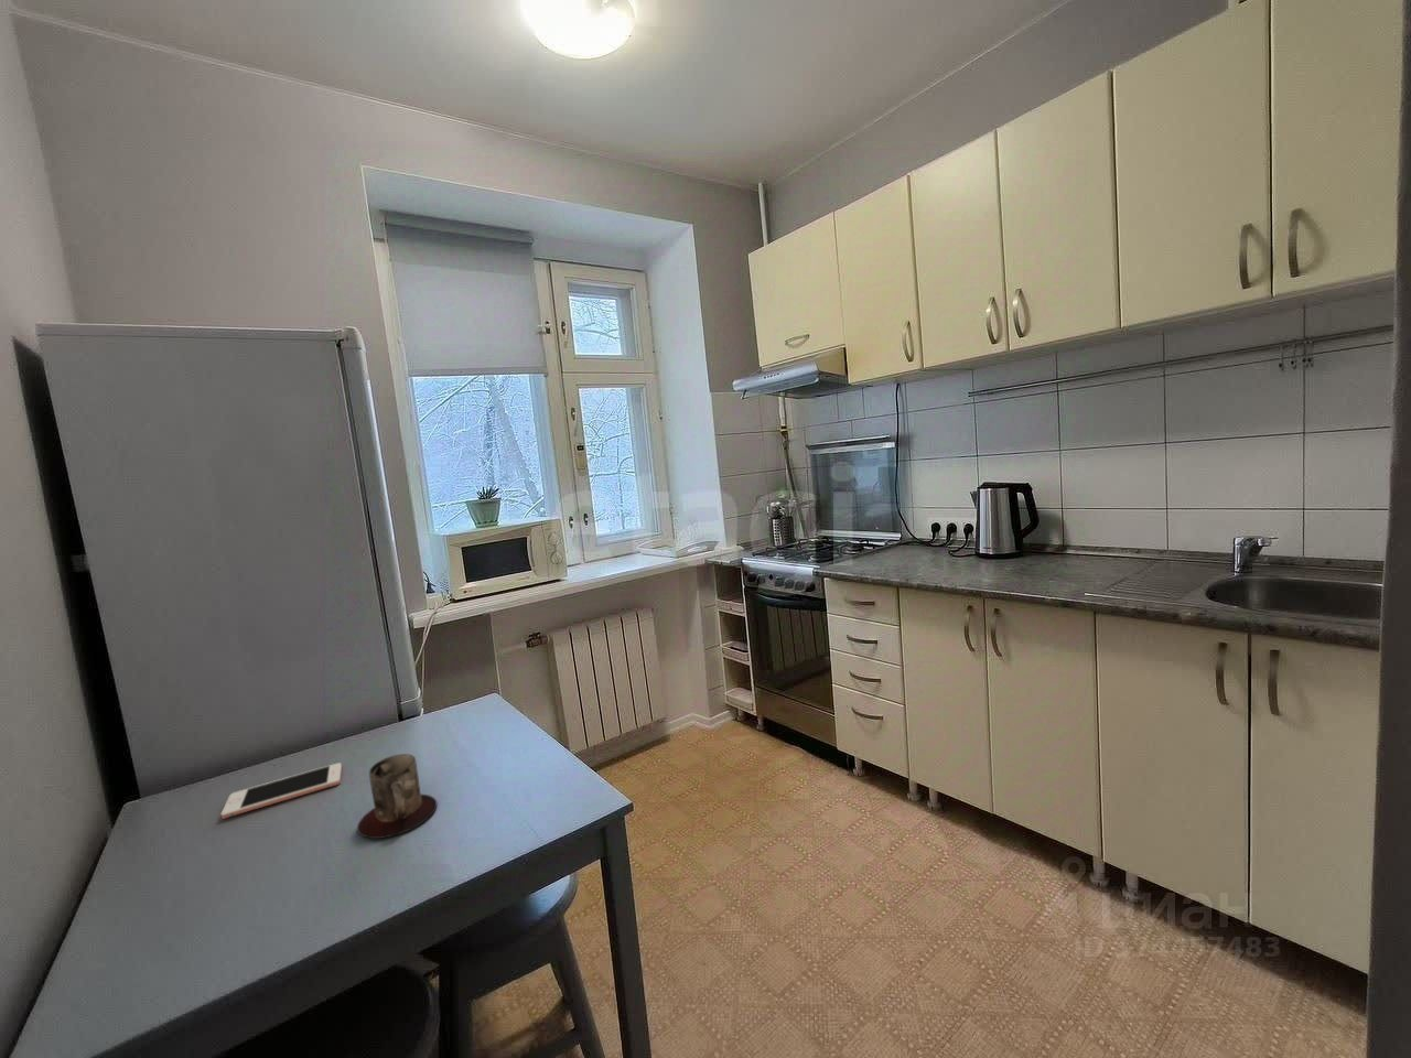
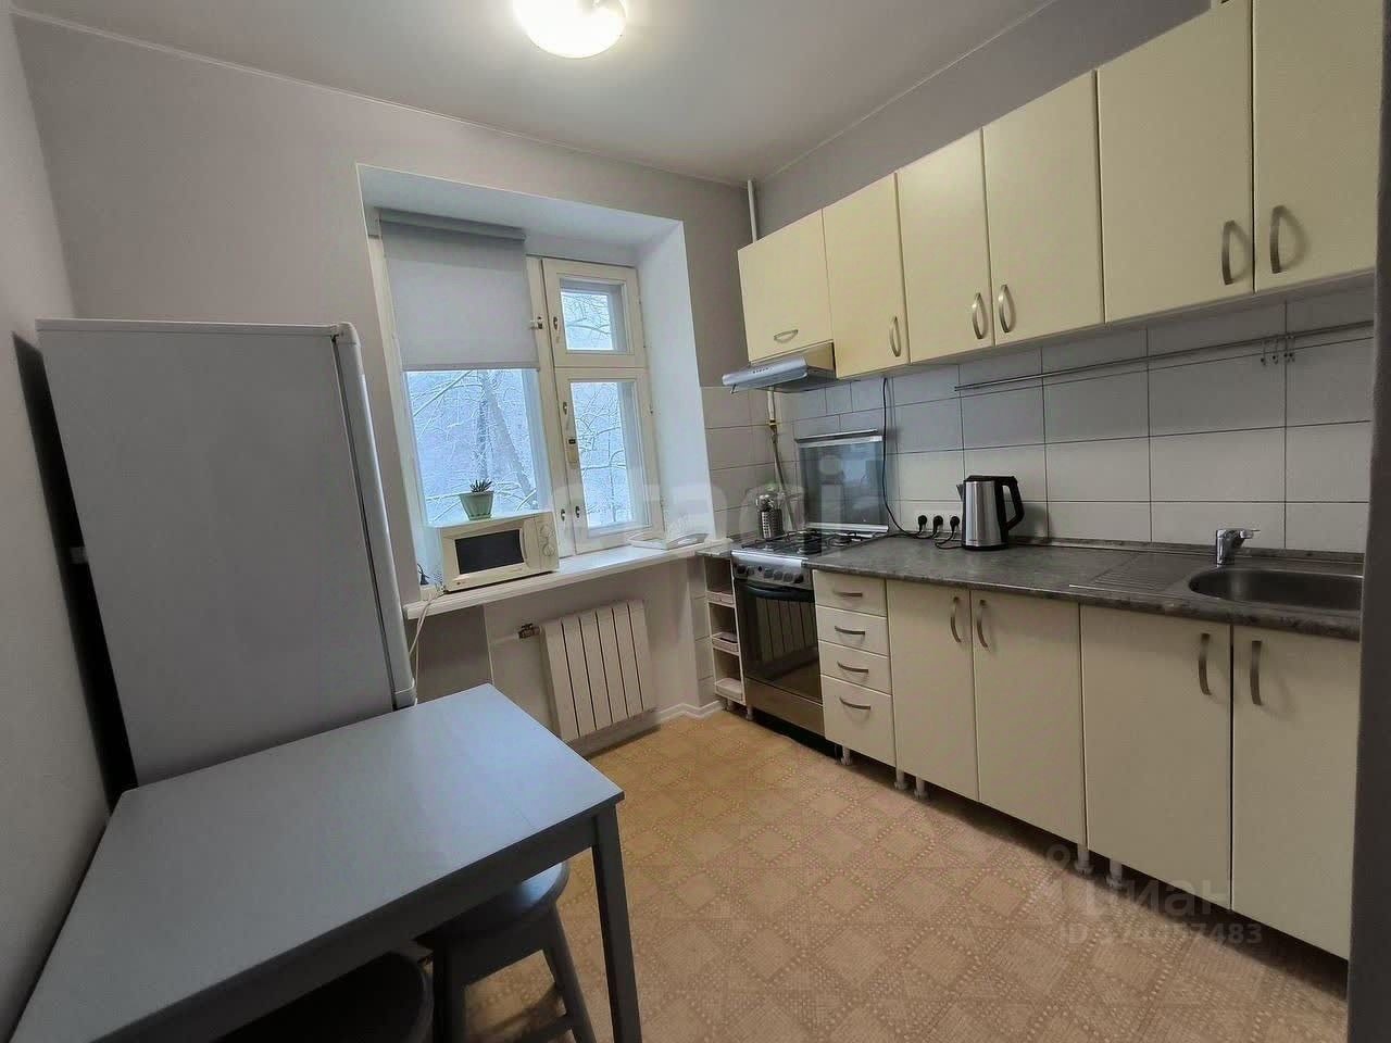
- cell phone [220,761,343,820]
- mug [356,752,438,840]
